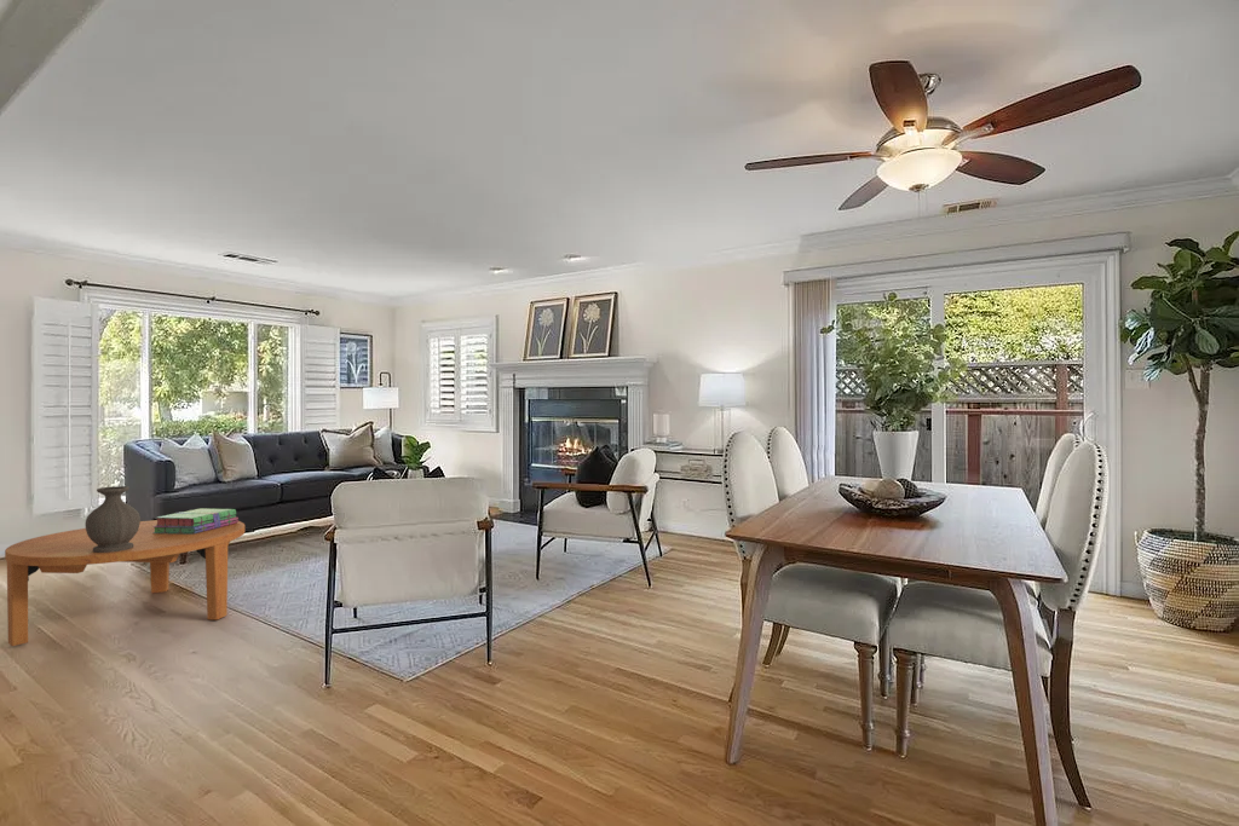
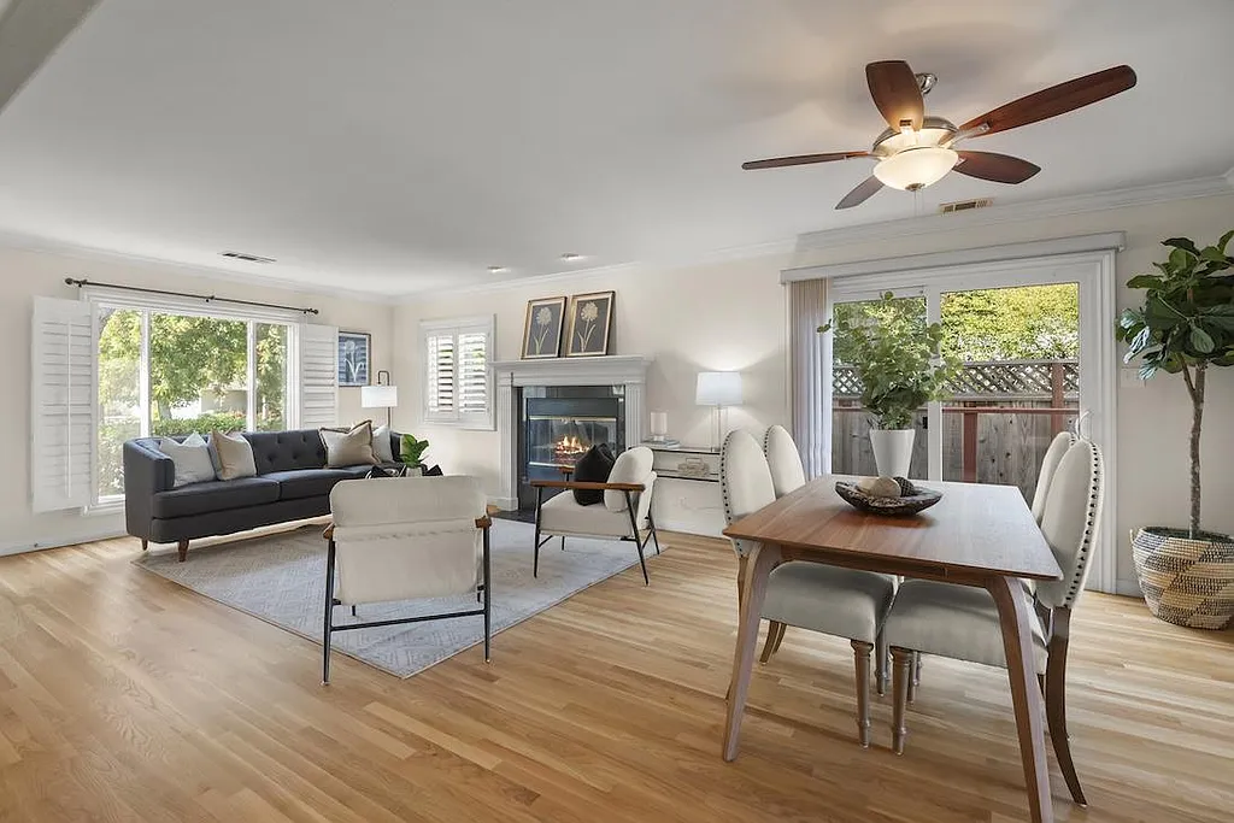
- stack of books [152,508,240,535]
- vase [85,485,142,553]
- coffee table [4,519,246,647]
